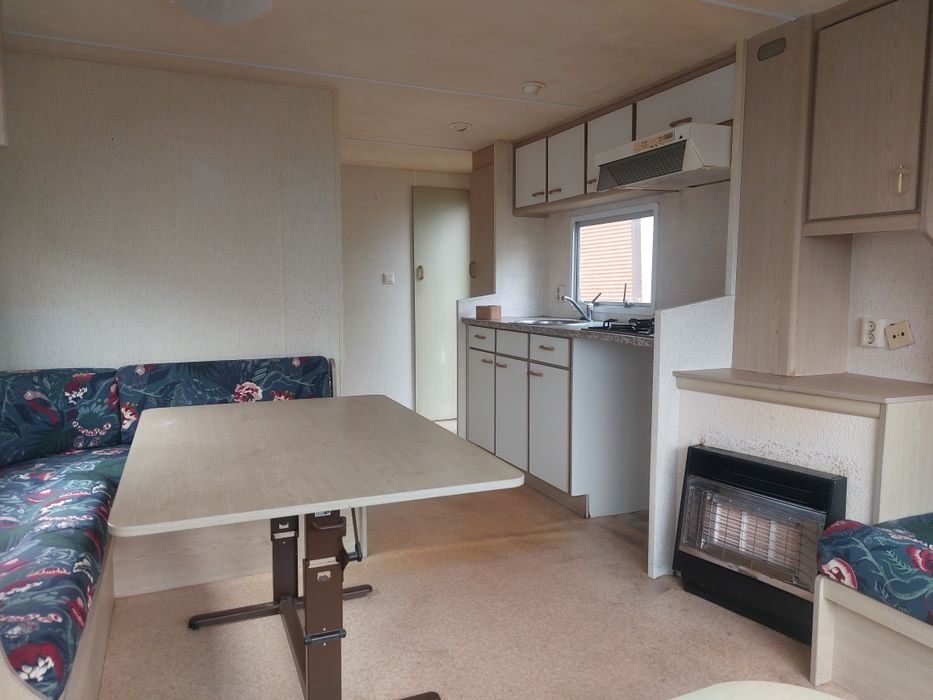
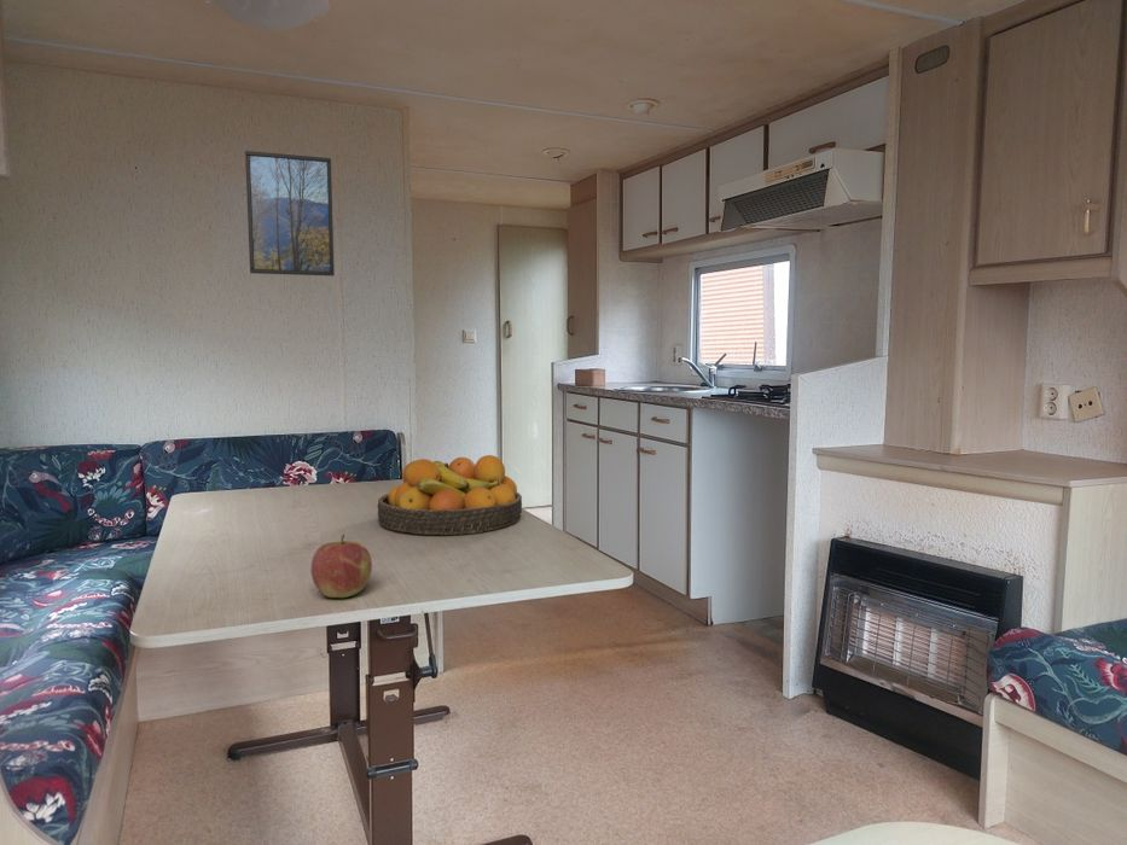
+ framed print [244,150,336,278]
+ fruit bowl [377,454,523,536]
+ apple [310,534,373,599]
